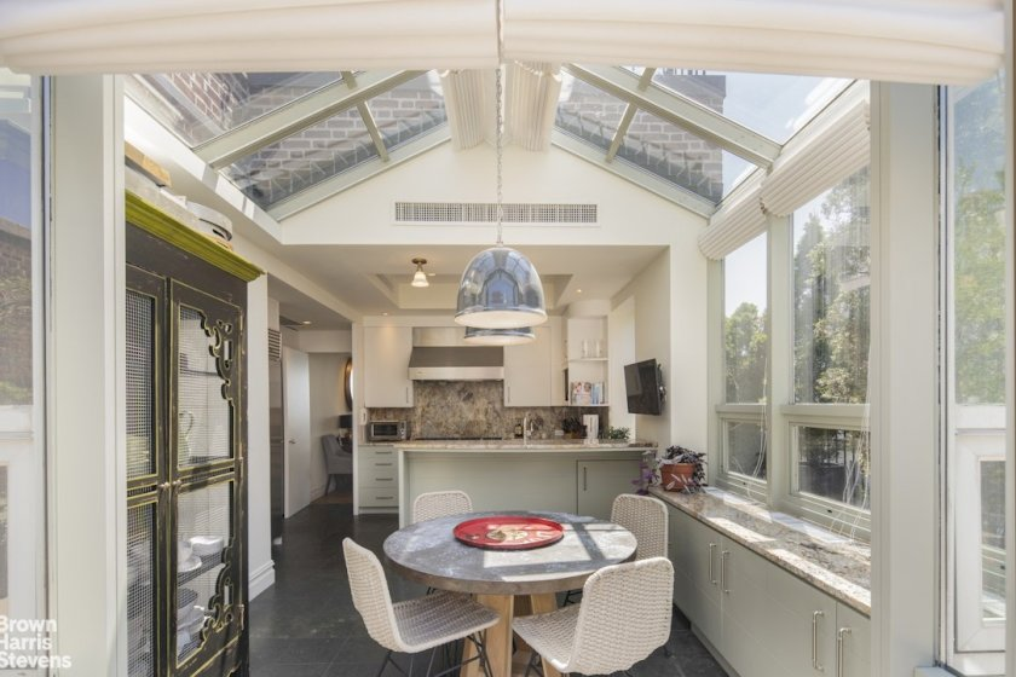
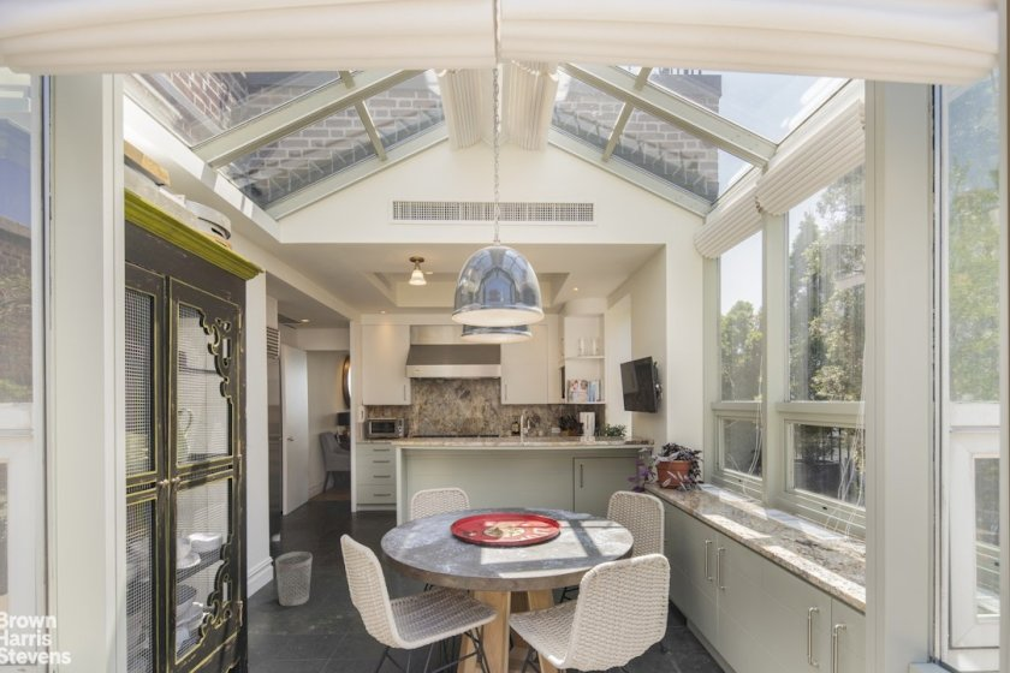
+ wastebasket [274,550,314,607]
